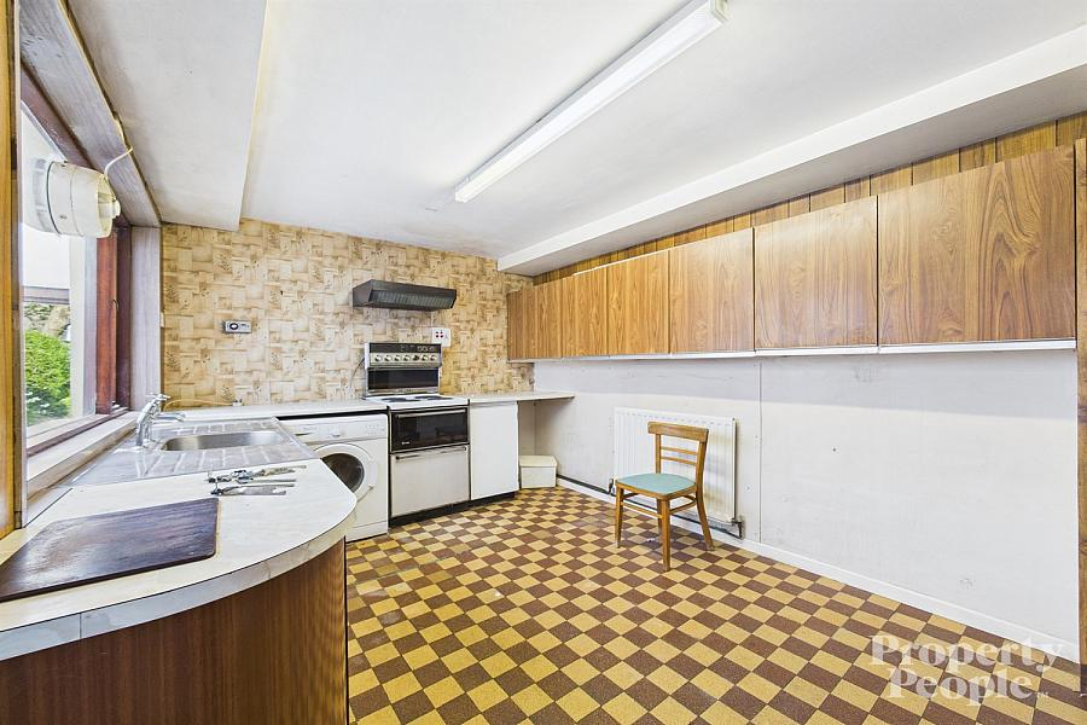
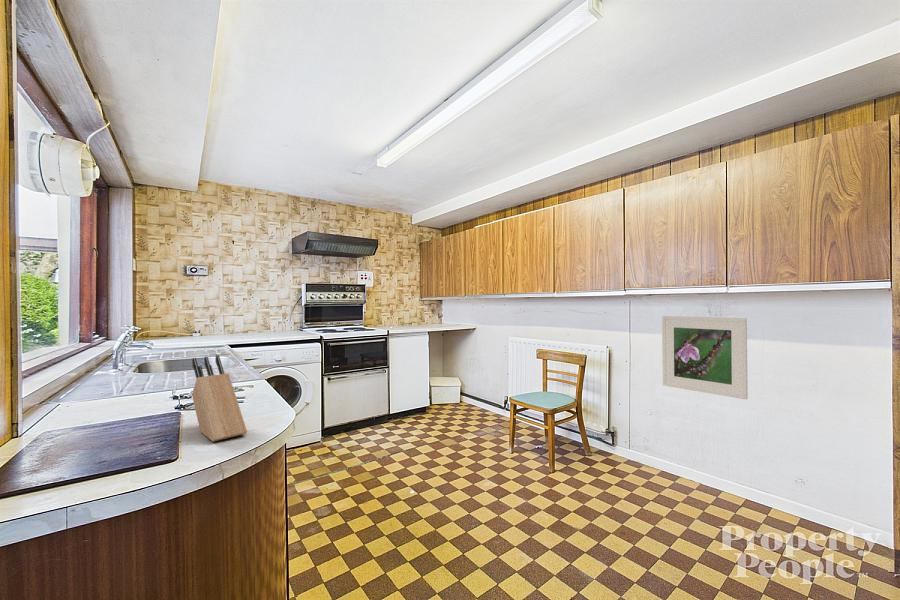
+ knife block [191,354,248,442]
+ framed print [661,315,749,400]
